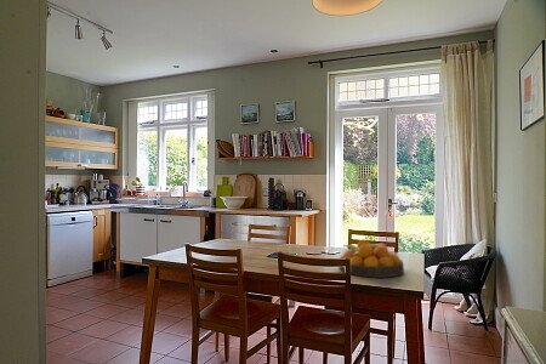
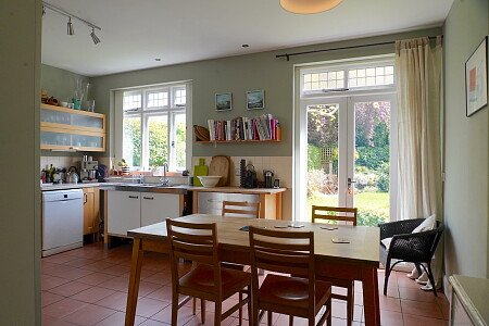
- fruit bowl [339,238,405,279]
